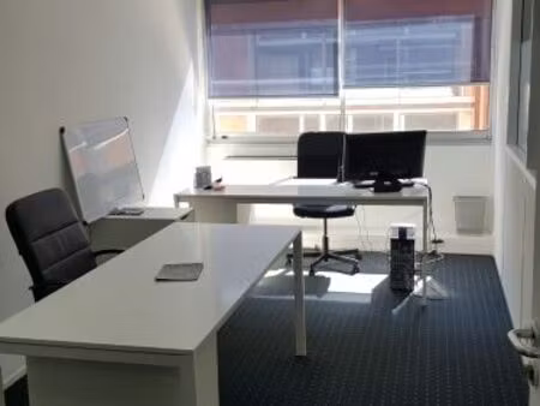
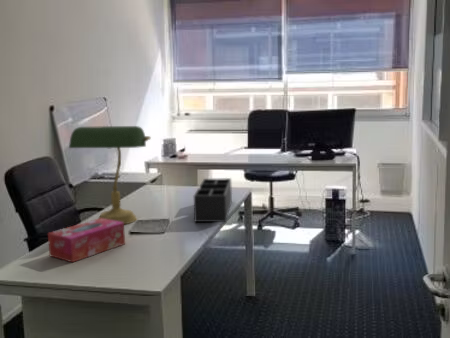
+ desk lamp [68,125,152,225]
+ tissue box [47,218,126,263]
+ desk organizer [193,177,233,223]
